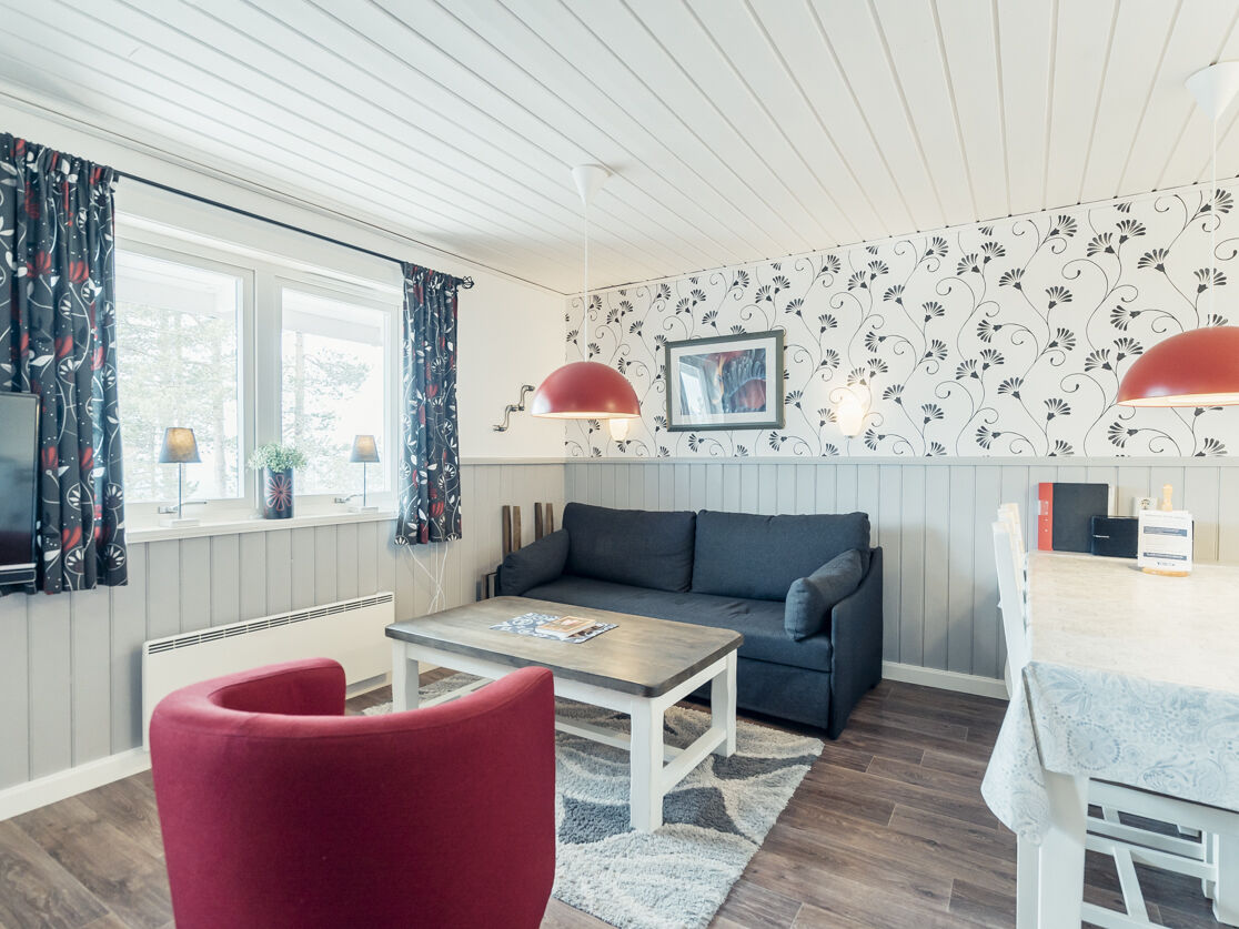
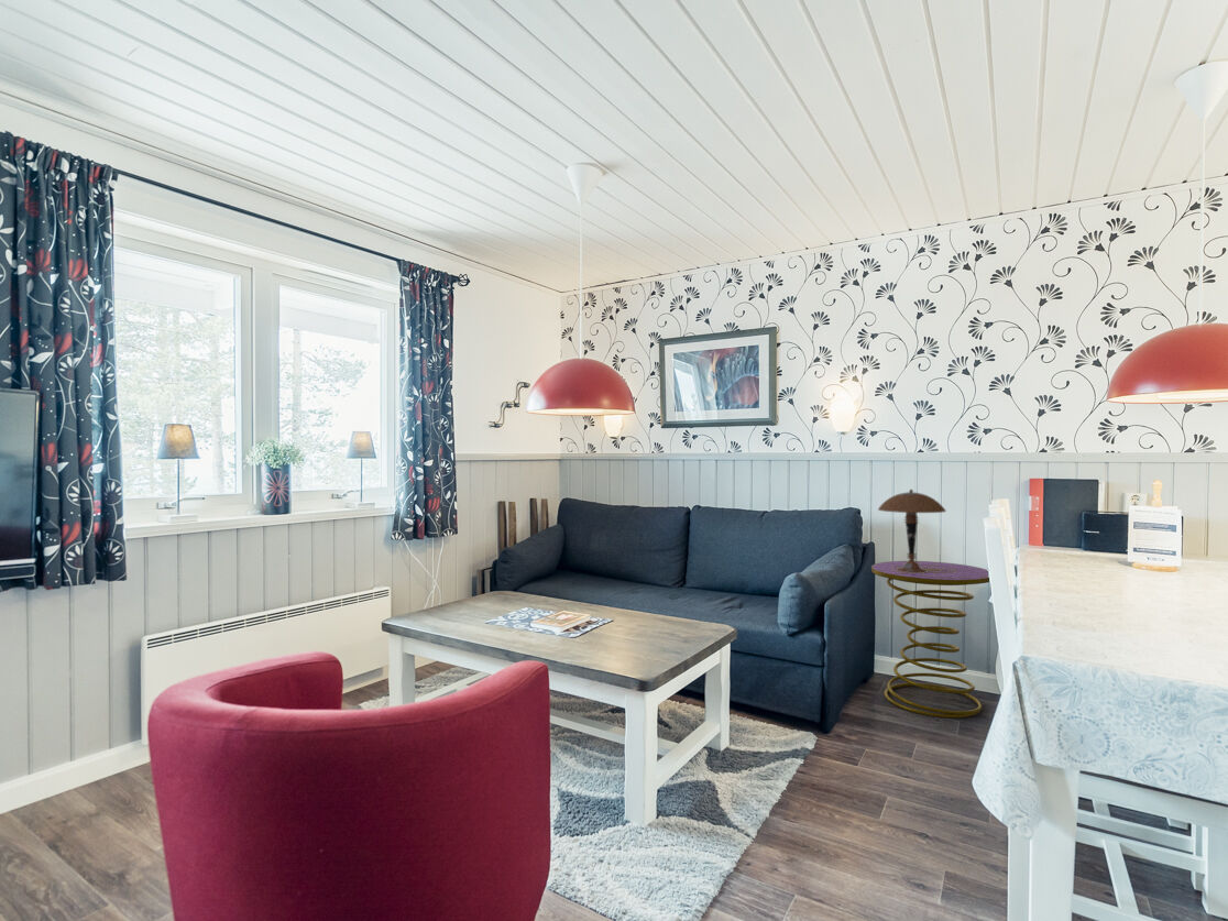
+ side table [870,560,990,719]
+ table lamp [877,489,947,573]
